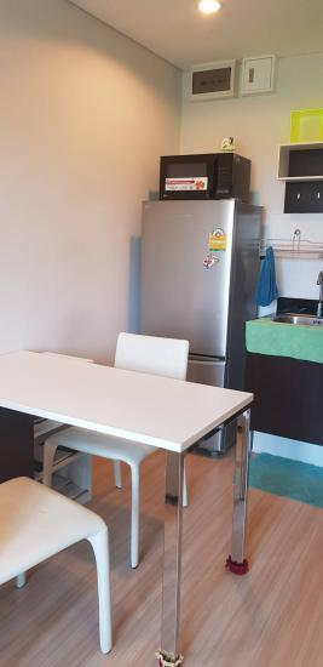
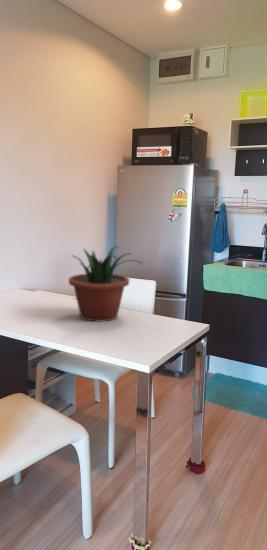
+ potted plant [68,245,144,323]
